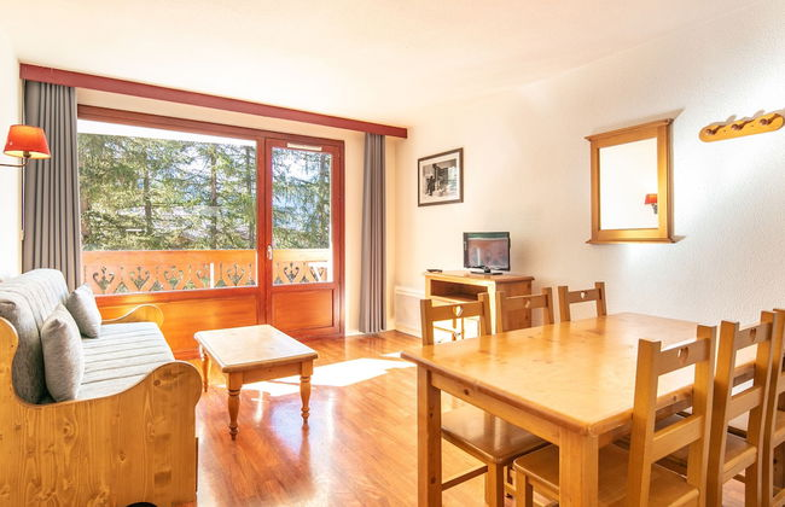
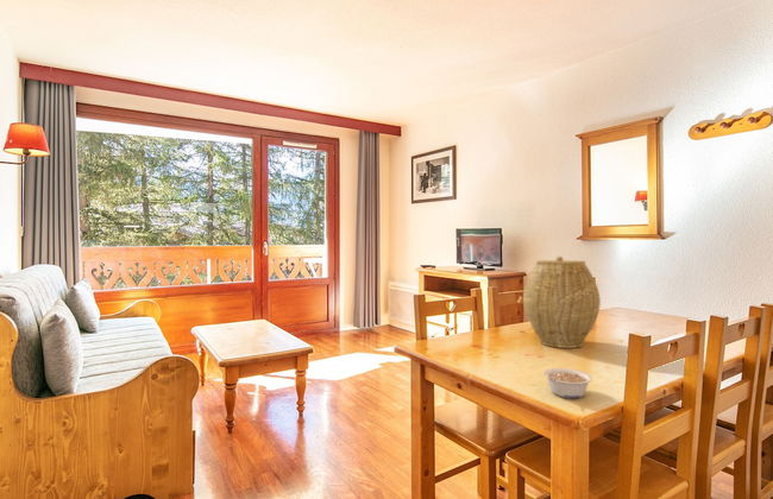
+ legume [543,367,593,399]
+ woven basket [522,255,602,349]
